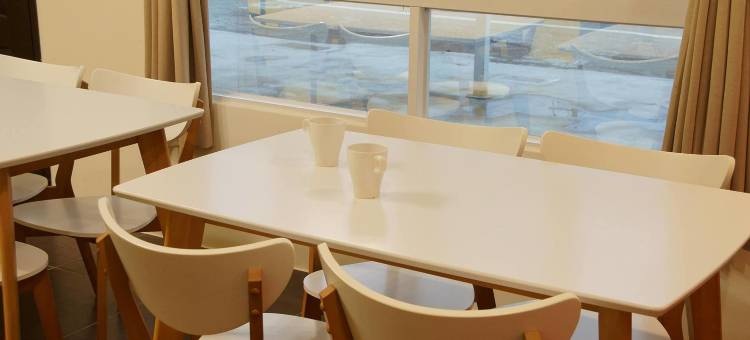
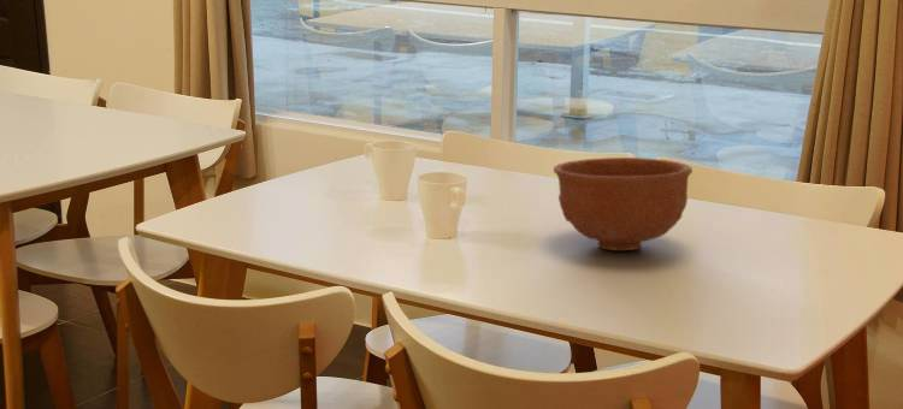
+ bowl [553,156,694,251]
